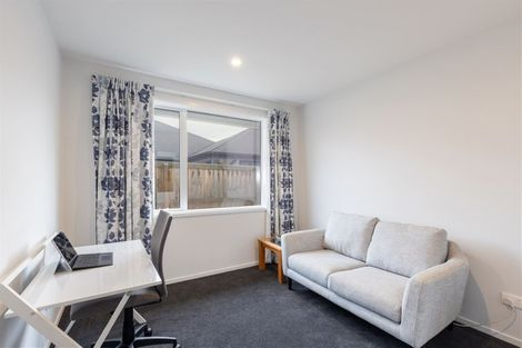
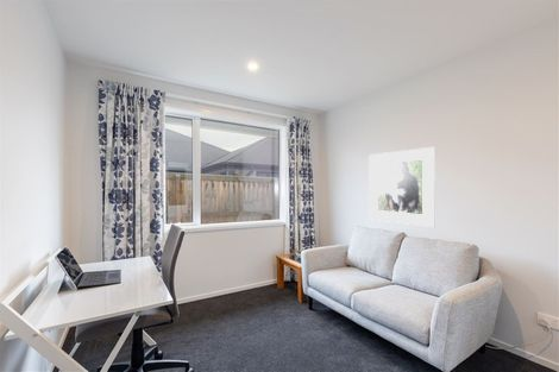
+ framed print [369,146,436,228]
